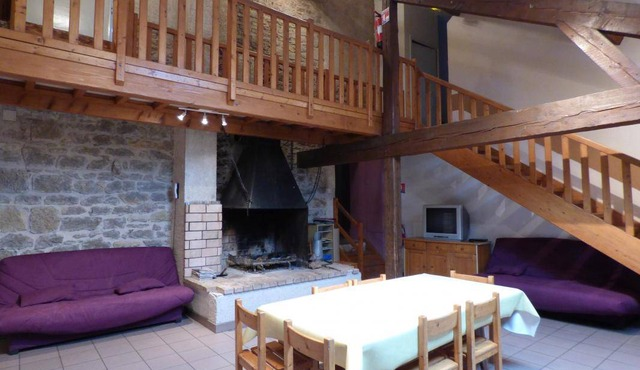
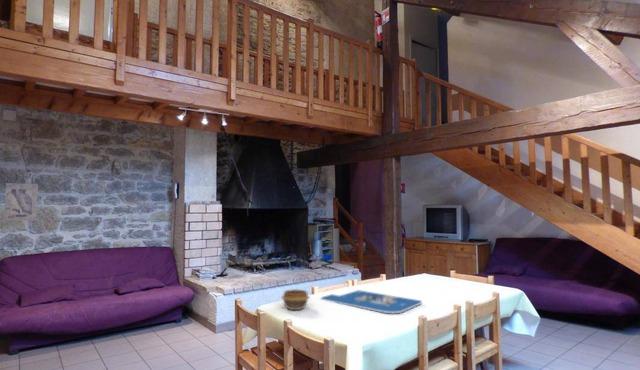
+ board game [320,289,423,314]
+ wall art [3,182,39,222]
+ bowl [280,288,311,311]
